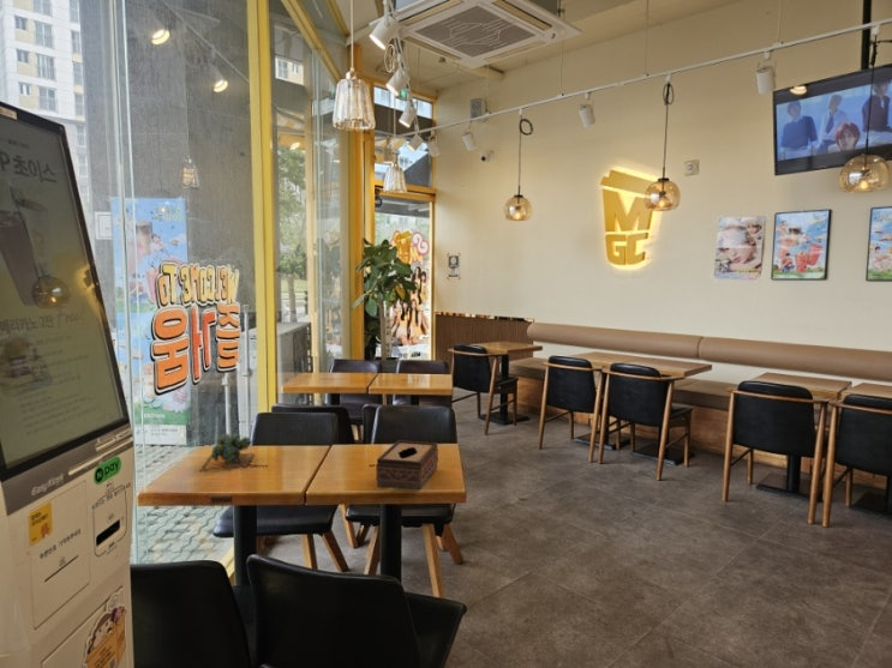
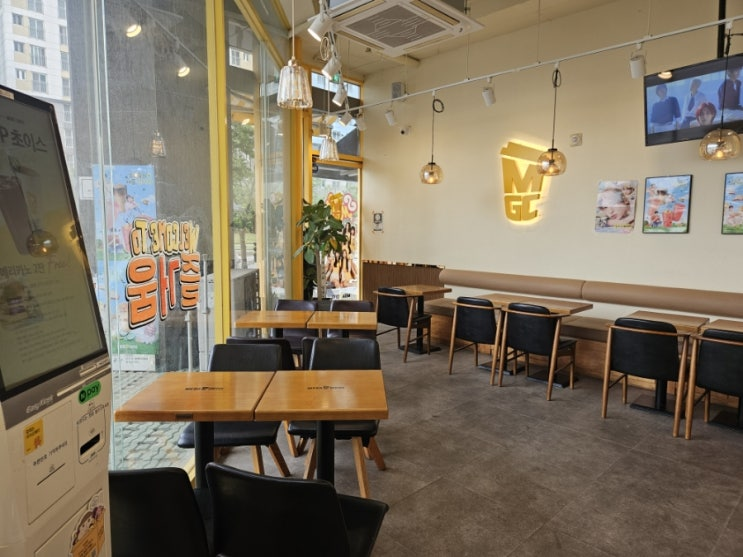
- tissue box [376,439,439,491]
- succulent plant [198,432,256,474]
